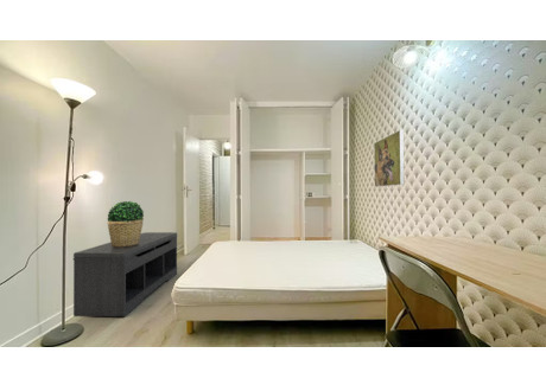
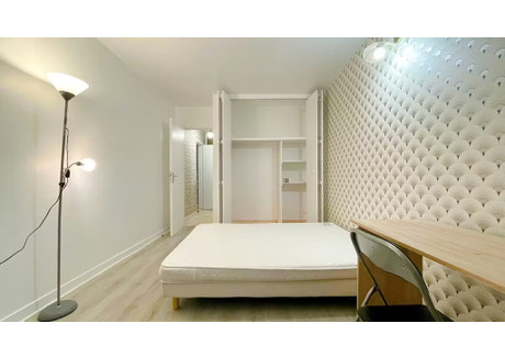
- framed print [373,129,405,188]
- potted plant [107,200,145,248]
- bench [72,231,178,317]
